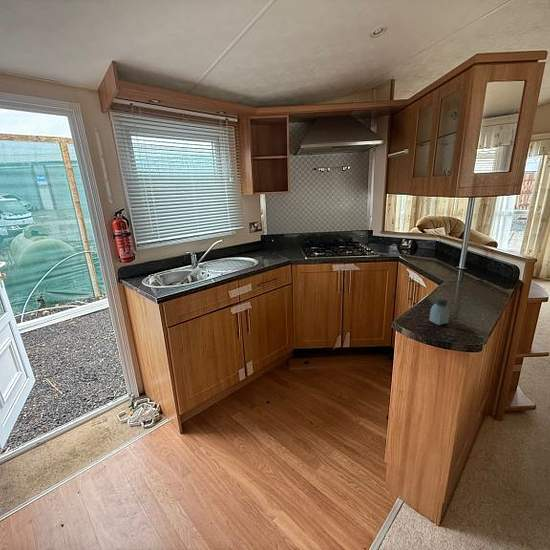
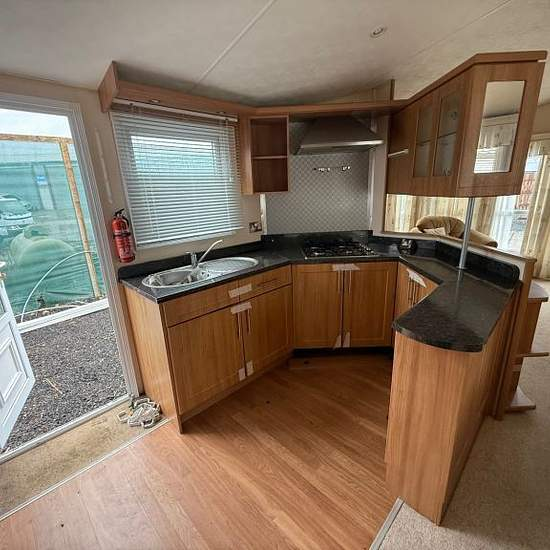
- saltshaker [428,296,451,326]
